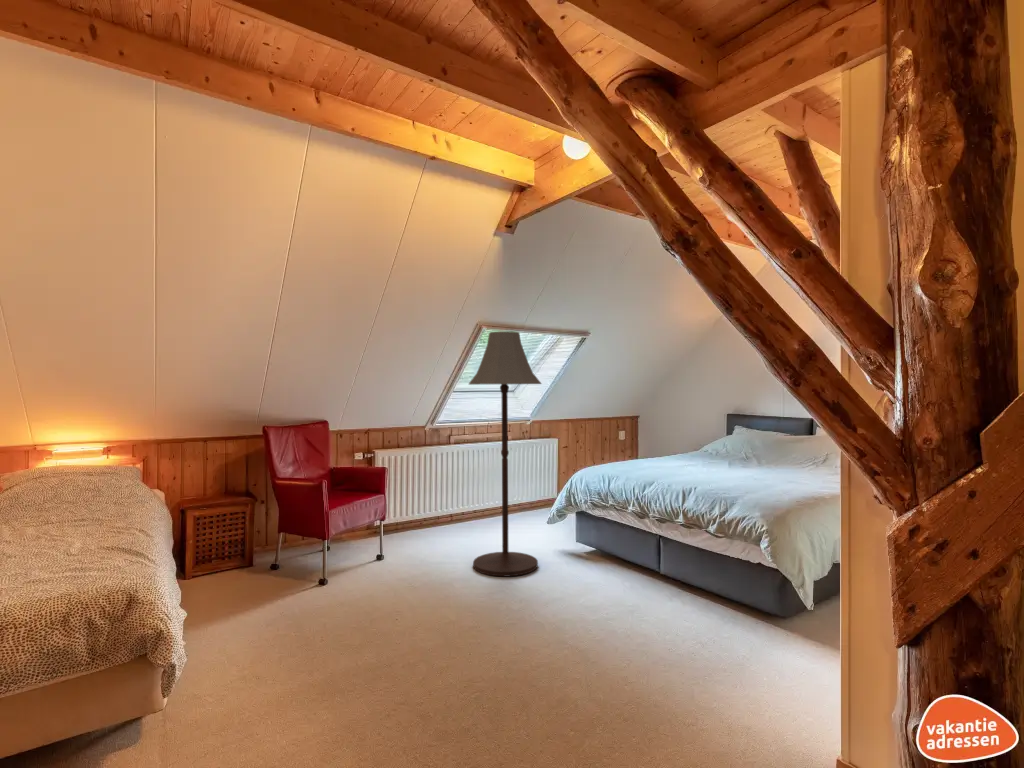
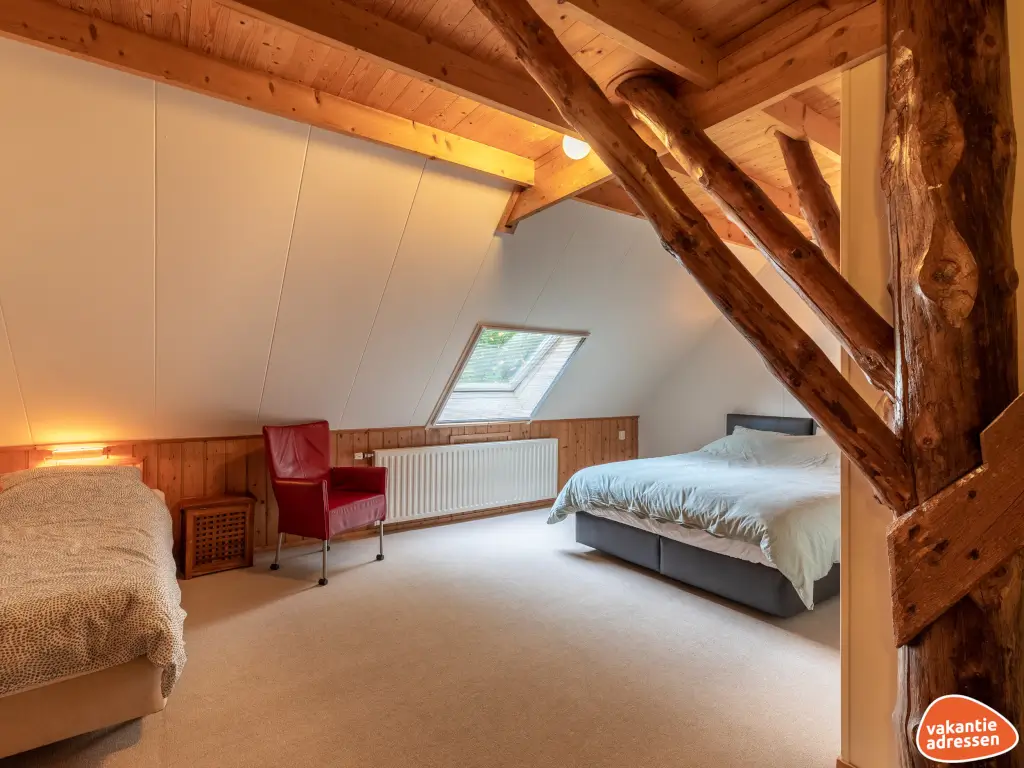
- floor lamp [468,330,543,577]
